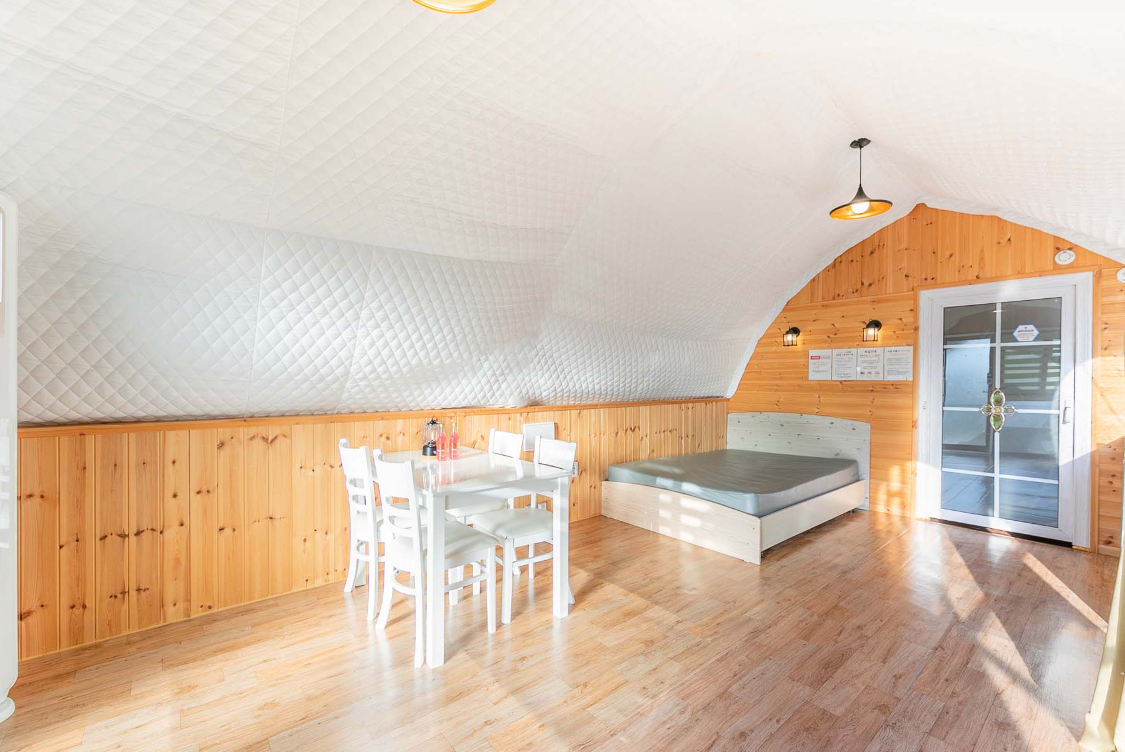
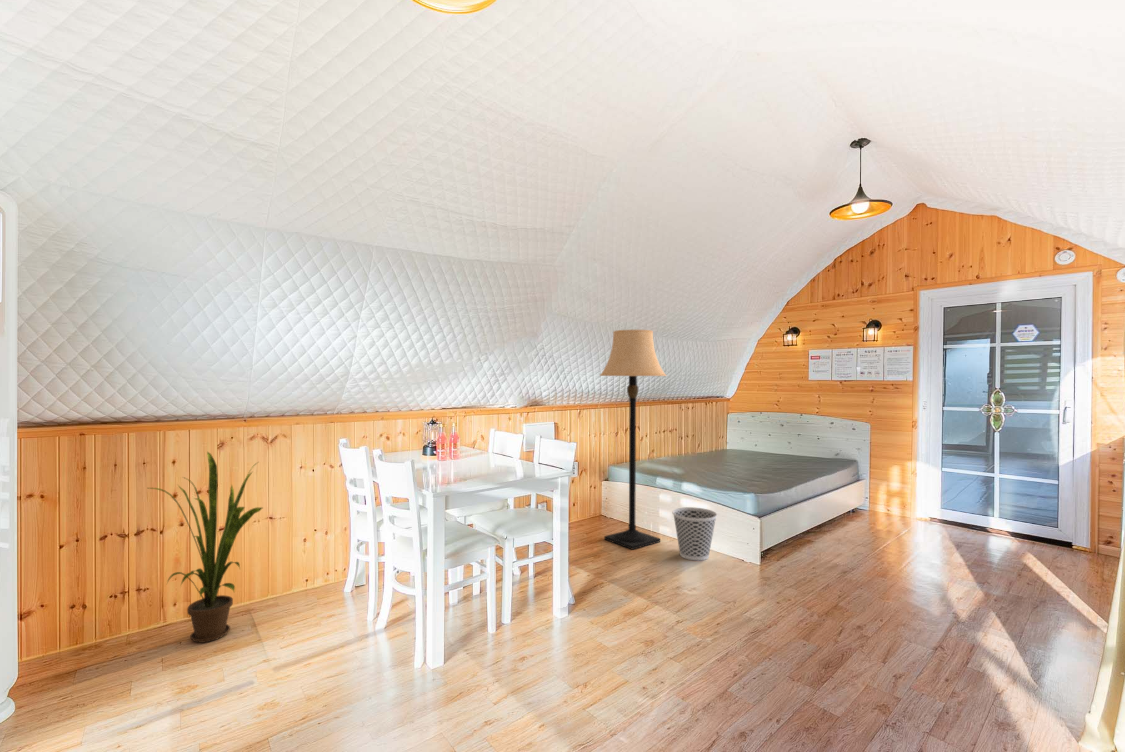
+ house plant [148,451,263,644]
+ wastebasket [672,506,718,561]
+ lamp [599,329,668,551]
